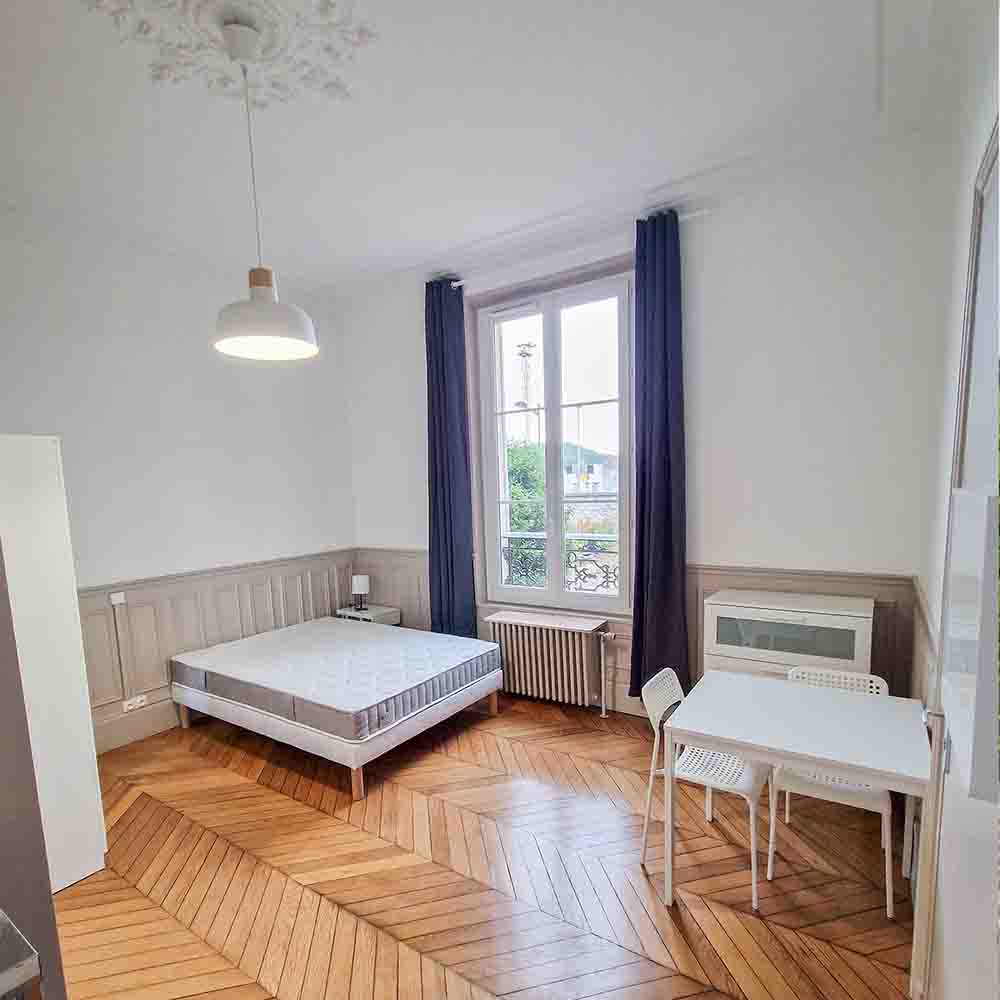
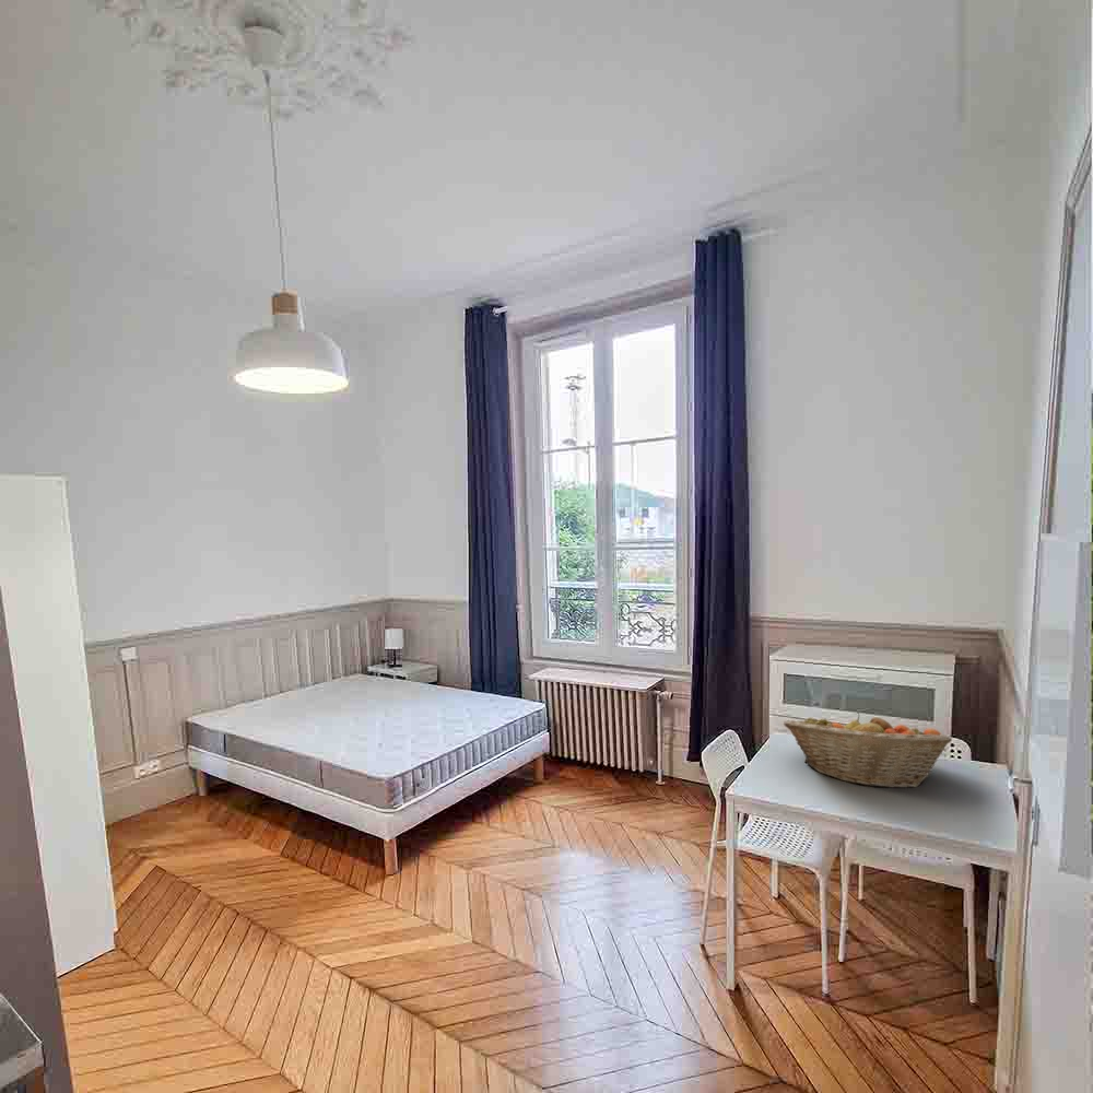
+ fruit basket [783,712,953,789]
